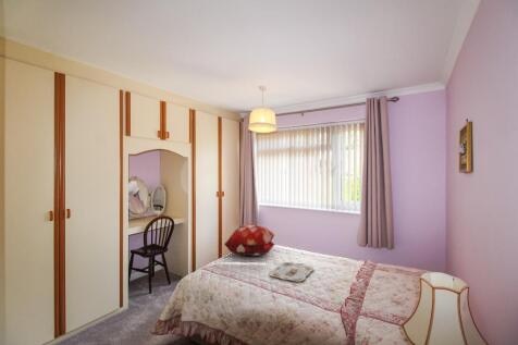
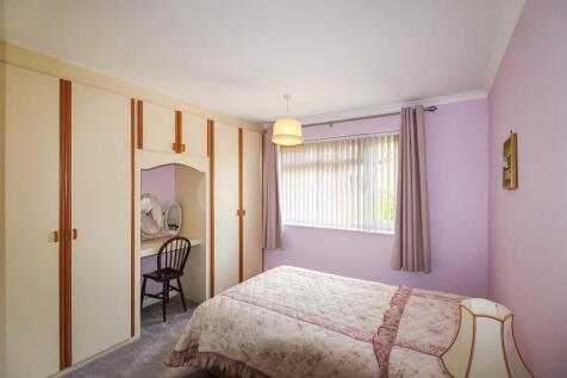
- decorative pillow [223,224,276,257]
- serving tray [269,261,314,283]
